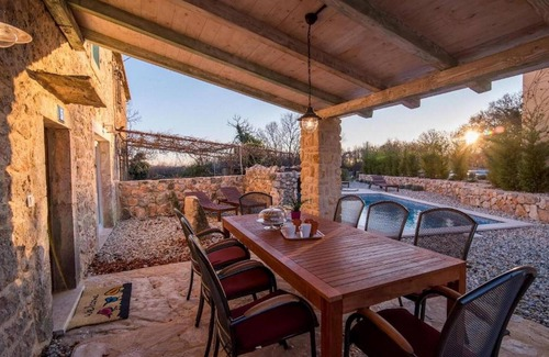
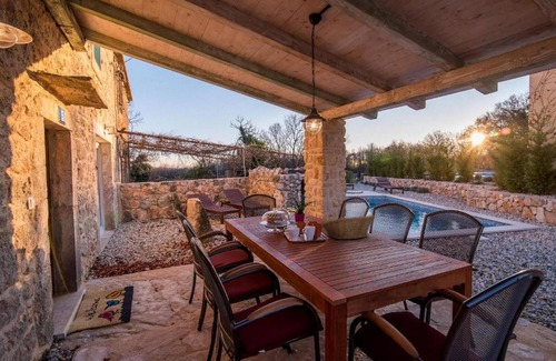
+ fruit basket [320,214,376,240]
